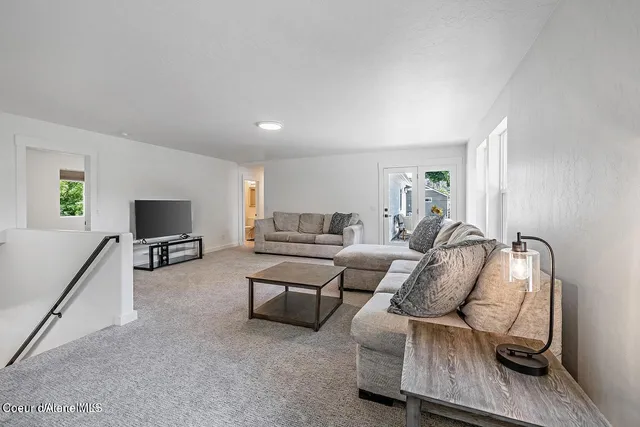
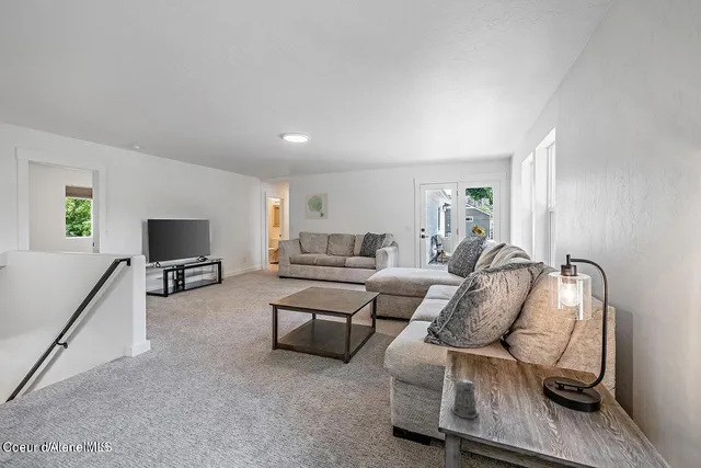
+ wall art [303,192,329,220]
+ pepper shaker [445,375,480,420]
